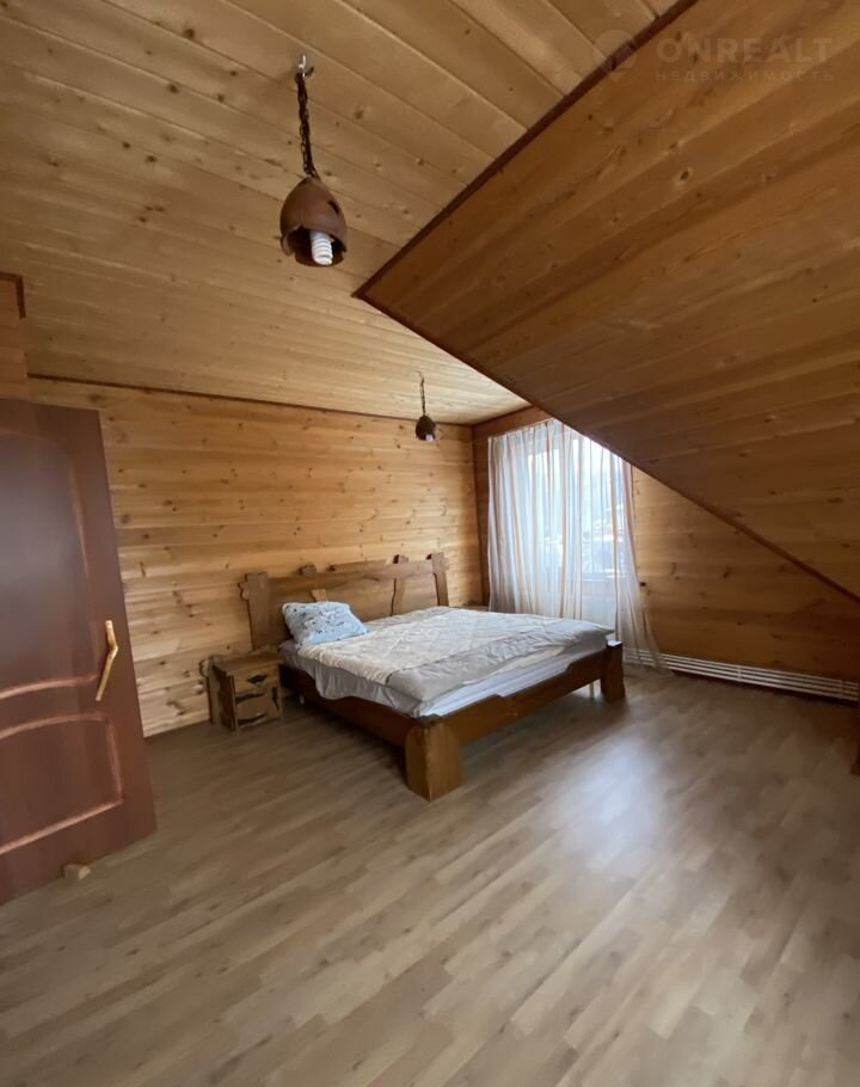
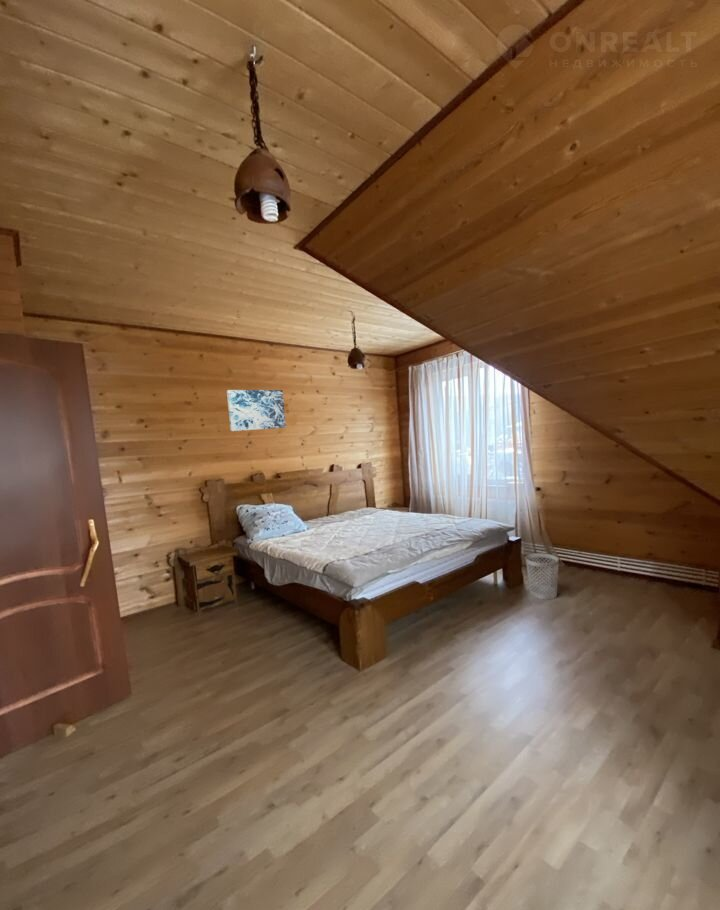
+ wastebasket [525,552,559,600]
+ wall art [226,389,287,432]
